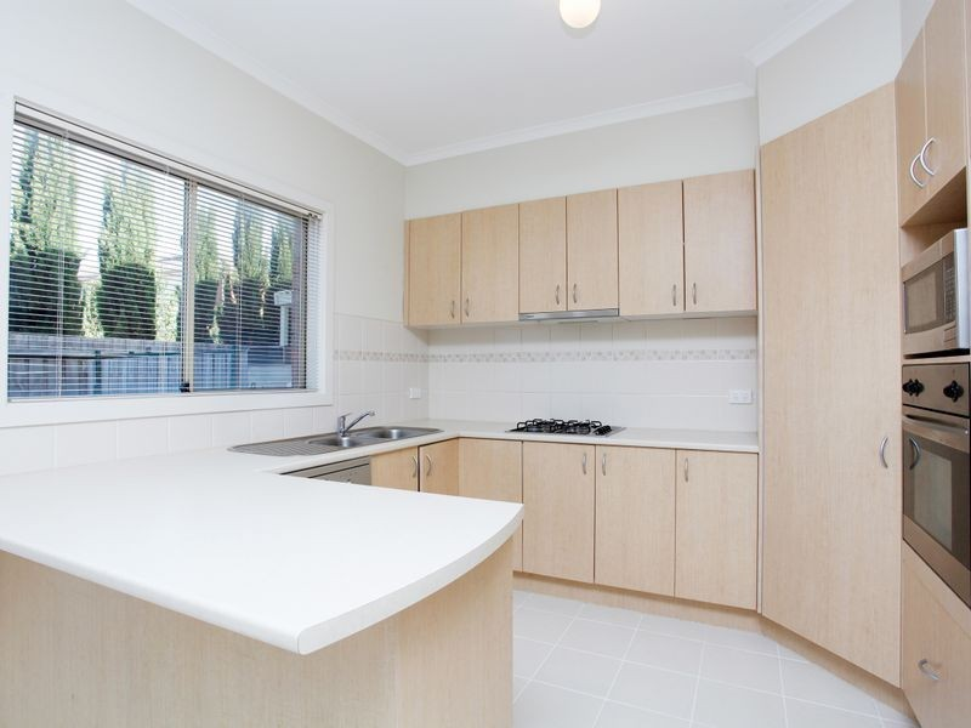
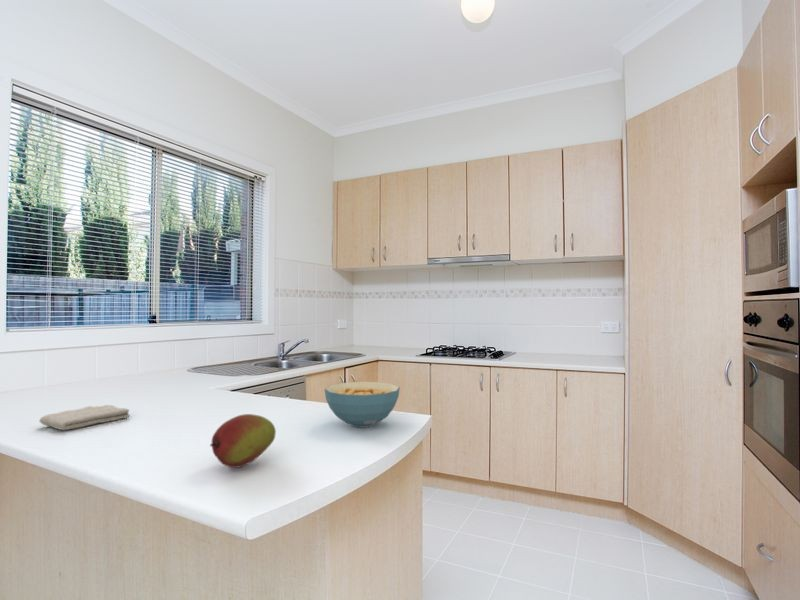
+ washcloth [38,404,130,431]
+ cereal bowl [324,381,401,429]
+ fruit [209,413,277,469]
